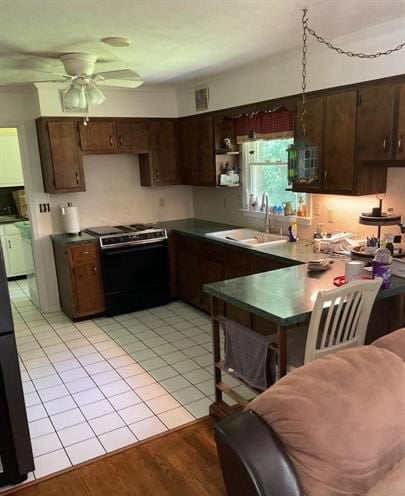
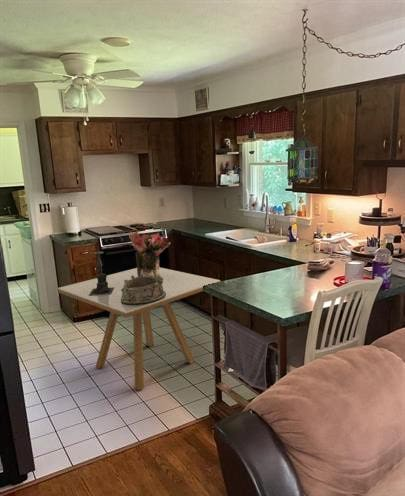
+ candle holder [89,246,115,296]
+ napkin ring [121,274,166,305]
+ bouquet [129,230,171,278]
+ dining table [57,266,221,391]
